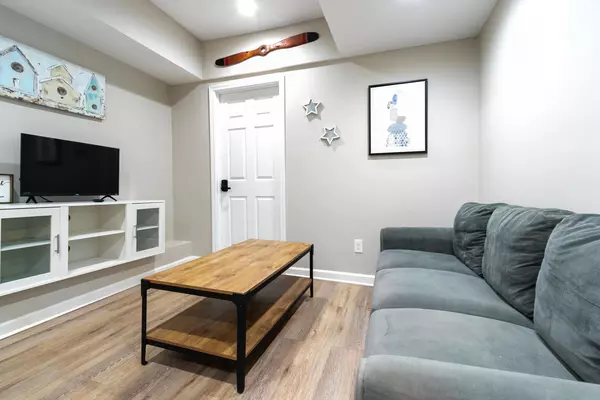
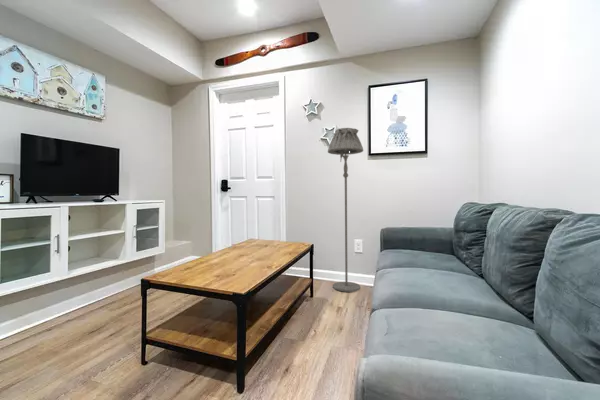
+ floor lamp [327,127,364,293]
